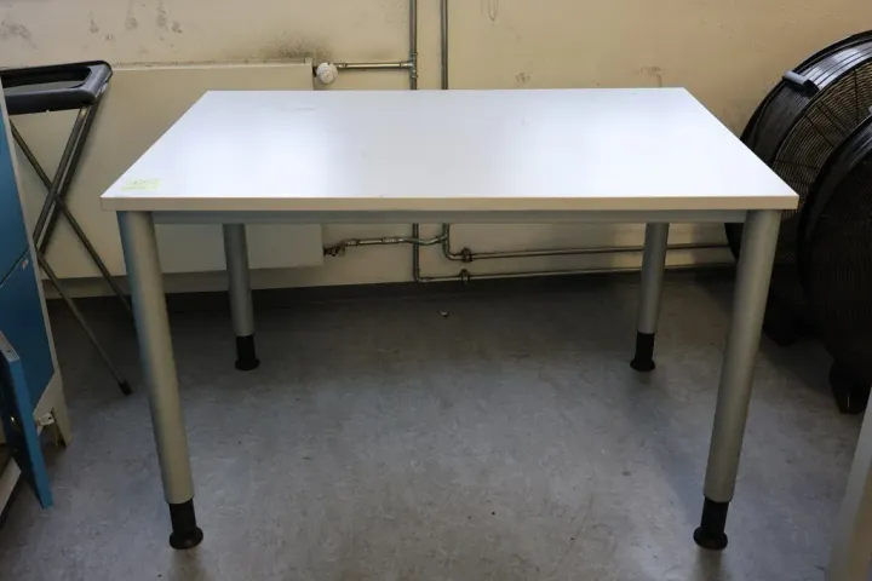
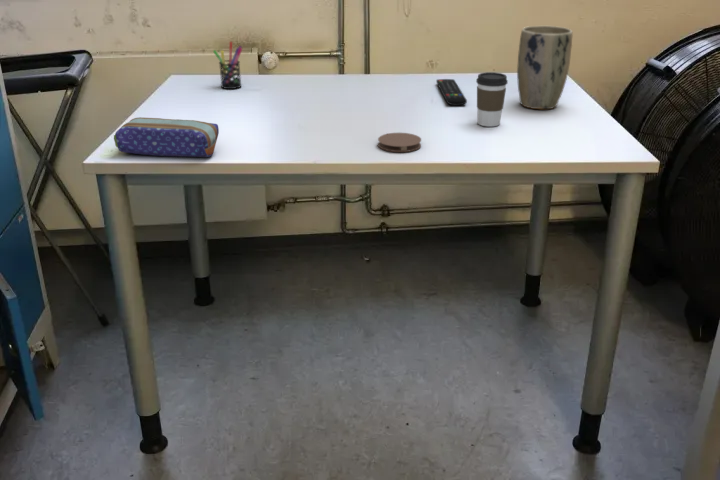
+ pencil case [113,116,220,158]
+ remote control [435,78,468,106]
+ coffee cup [475,71,509,127]
+ coaster [377,132,422,153]
+ pen holder [212,41,243,90]
+ plant pot [516,25,574,110]
